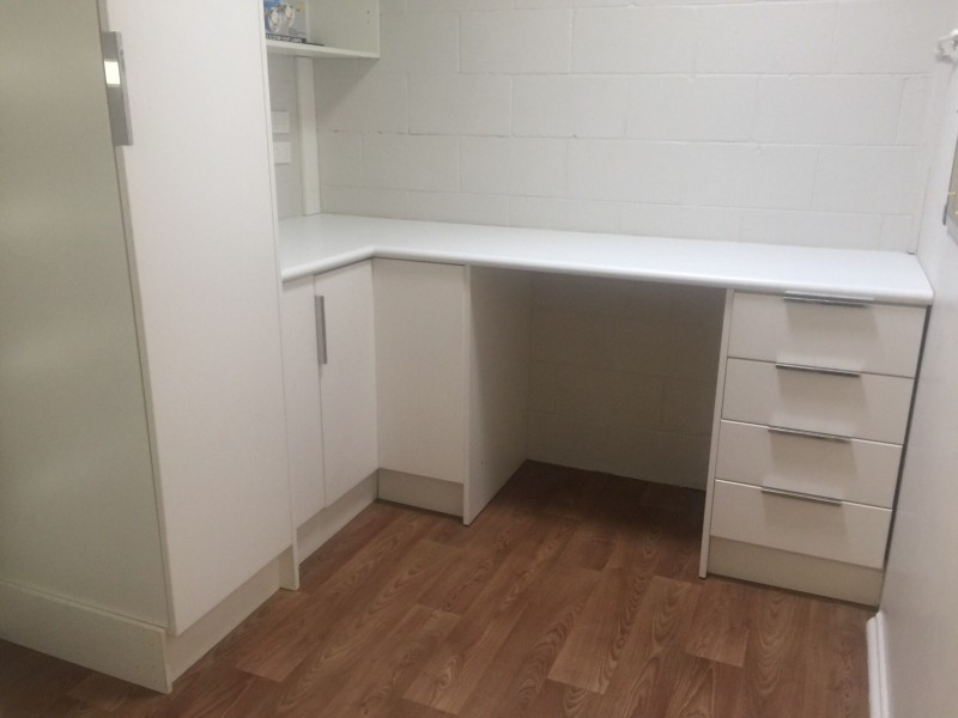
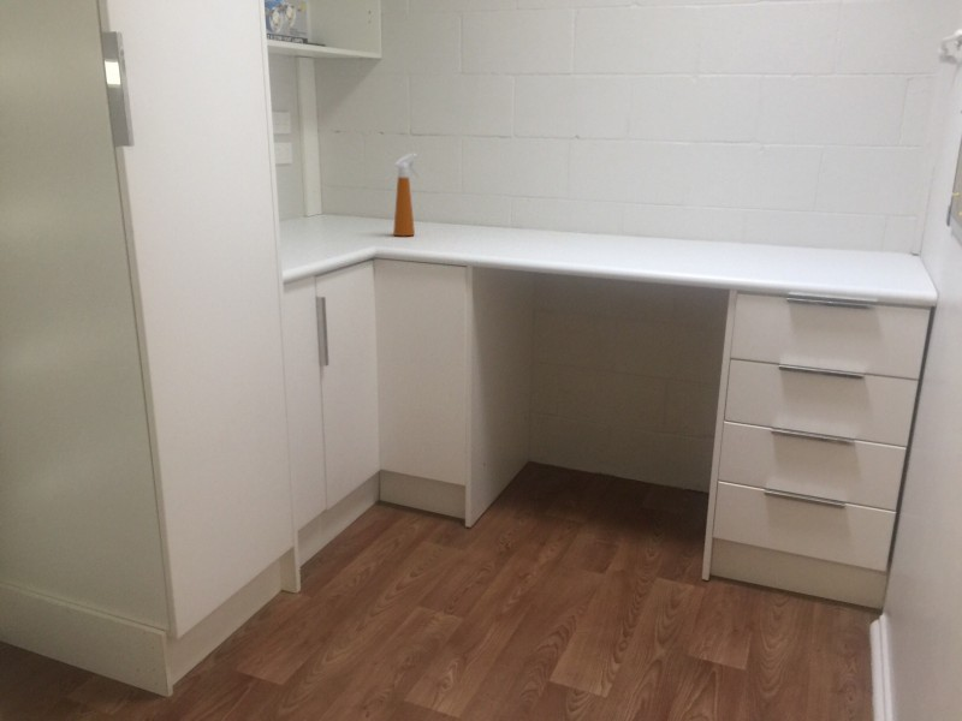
+ spray bottle [392,153,421,237]
